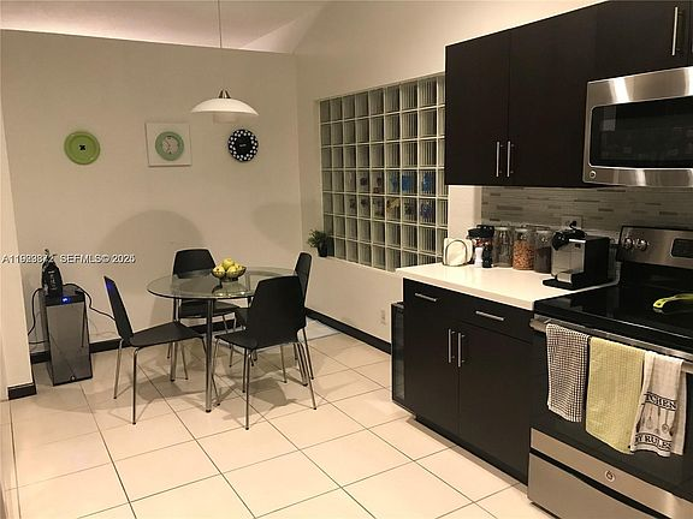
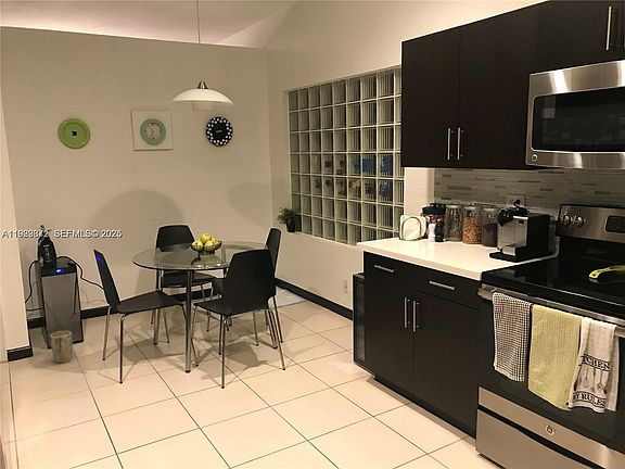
+ plant pot [49,330,74,365]
